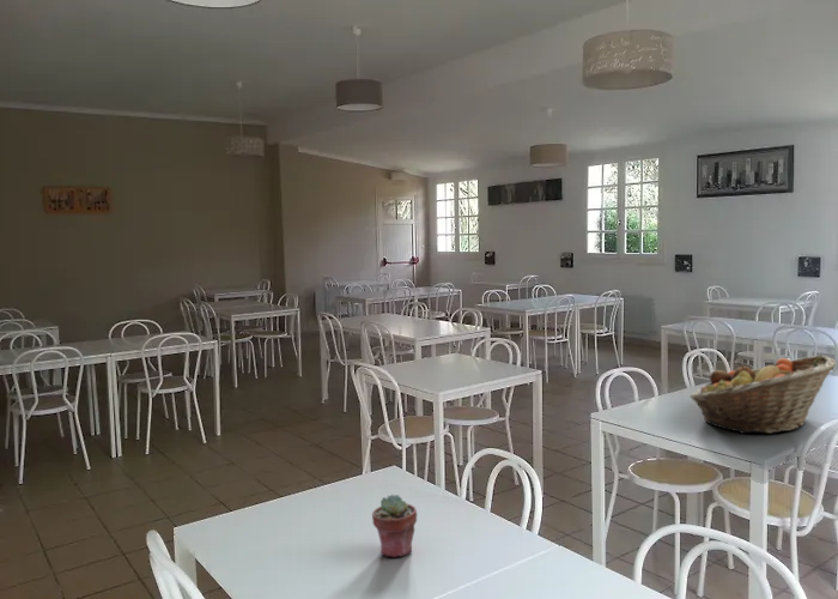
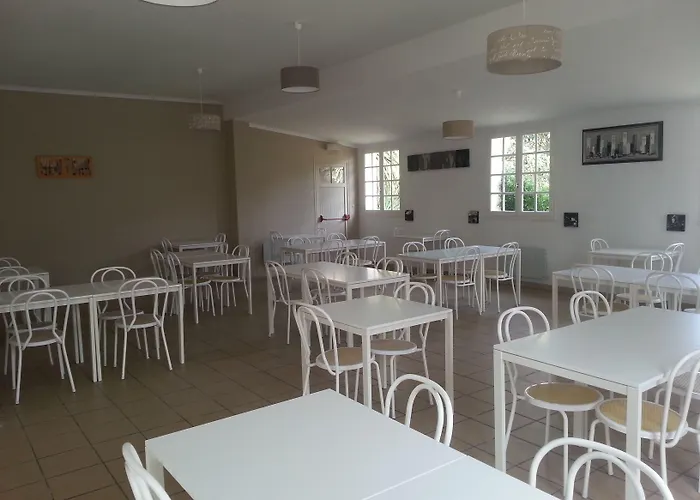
- fruit basket [690,353,837,435]
- potted succulent [371,494,418,558]
